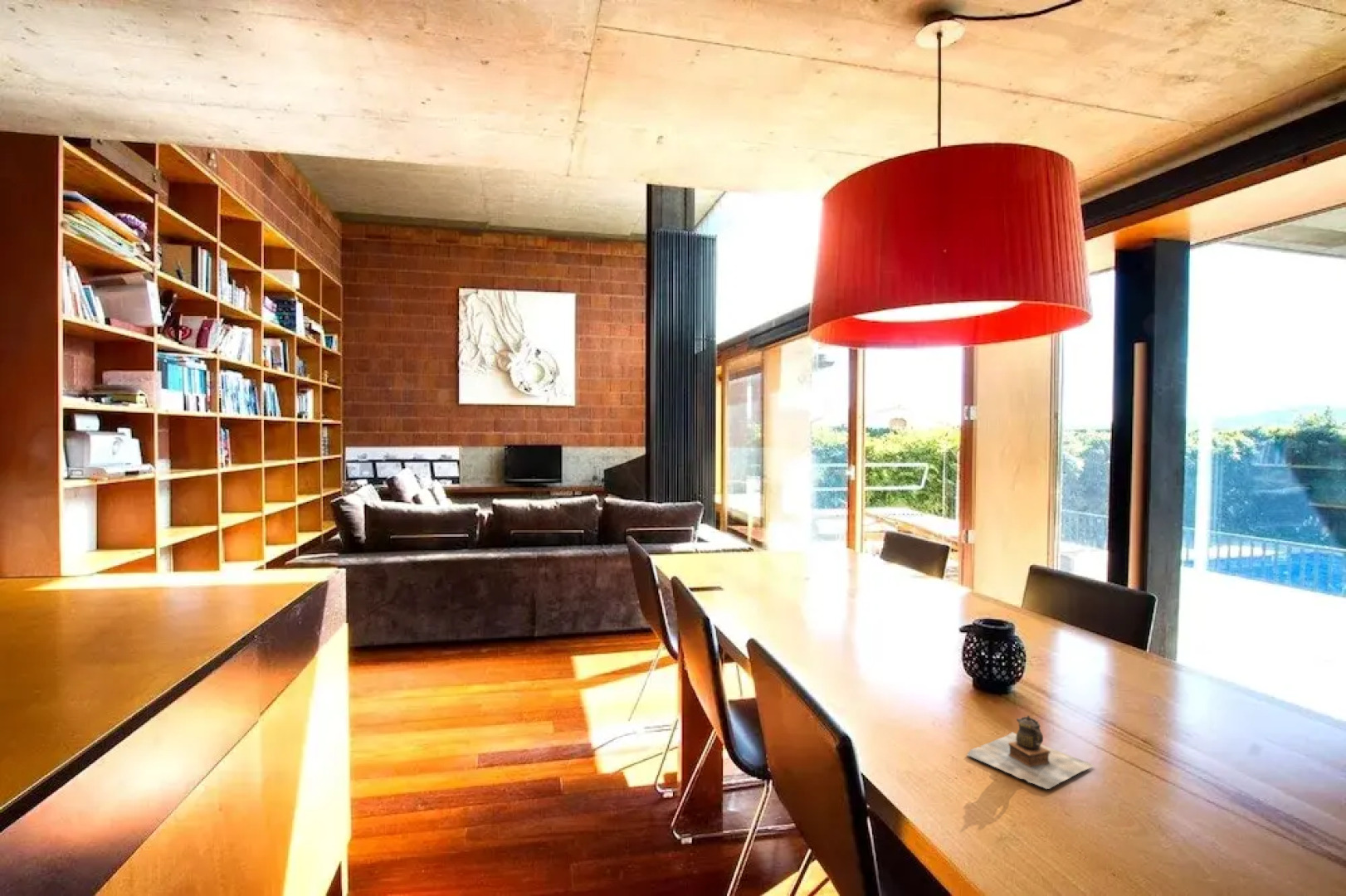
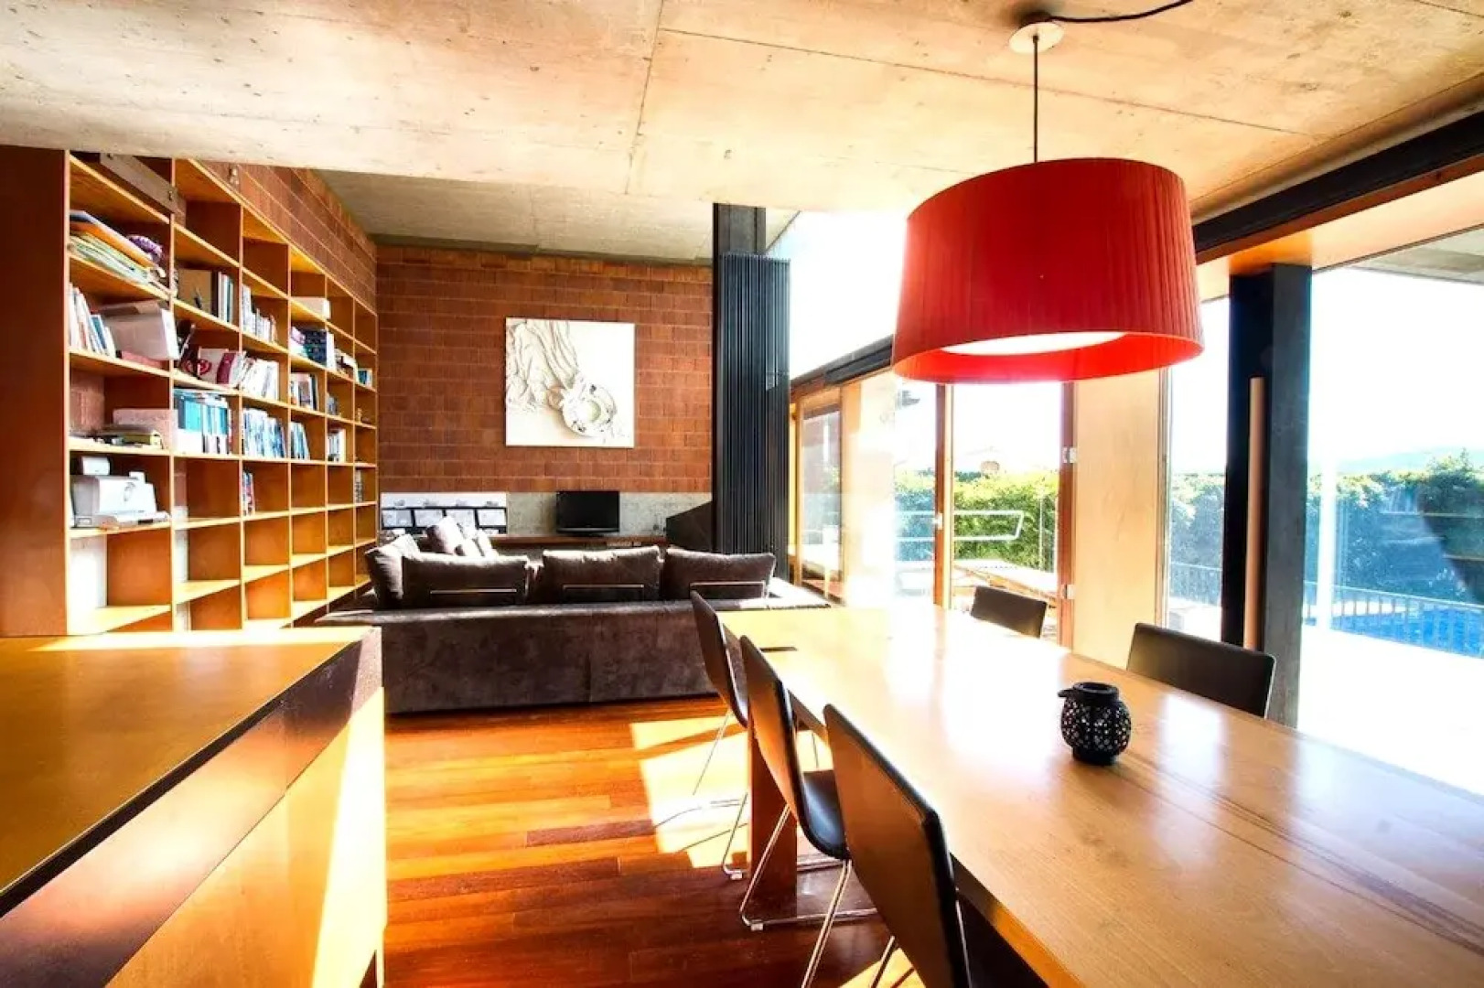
- teapot [965,714,1095,790]
